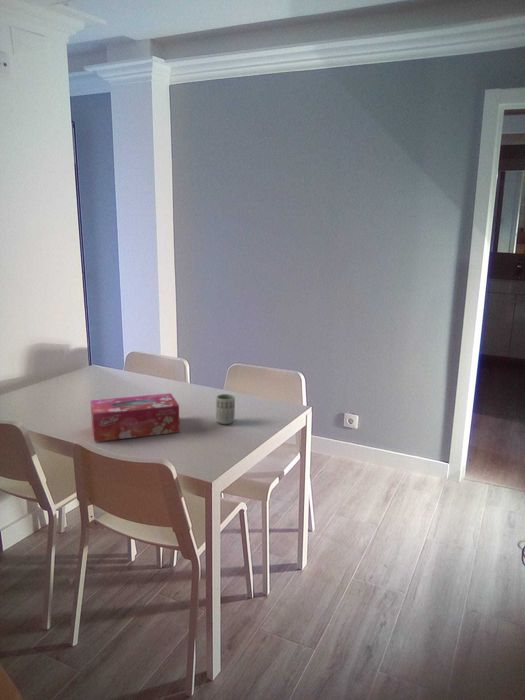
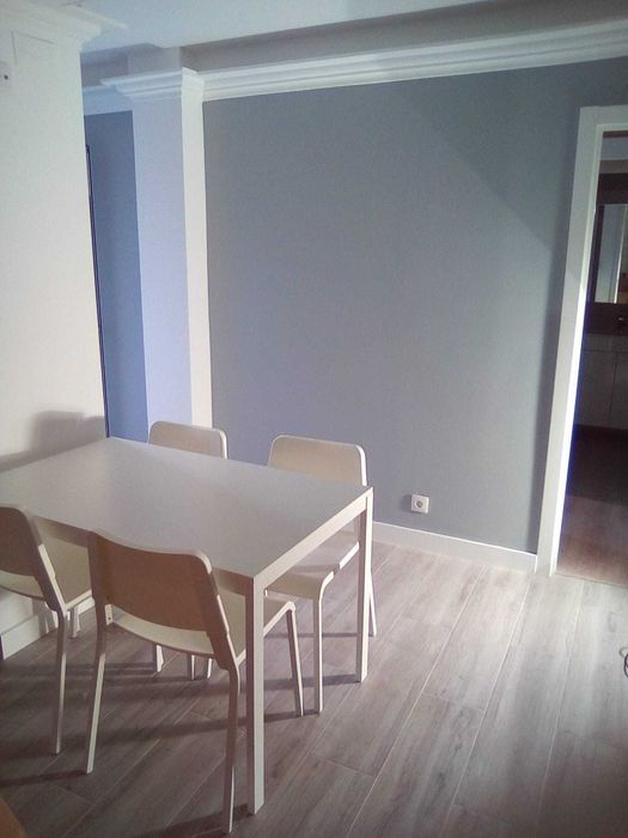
- cup [215,393,236,425]
- tissue box [90,392,181,443]
